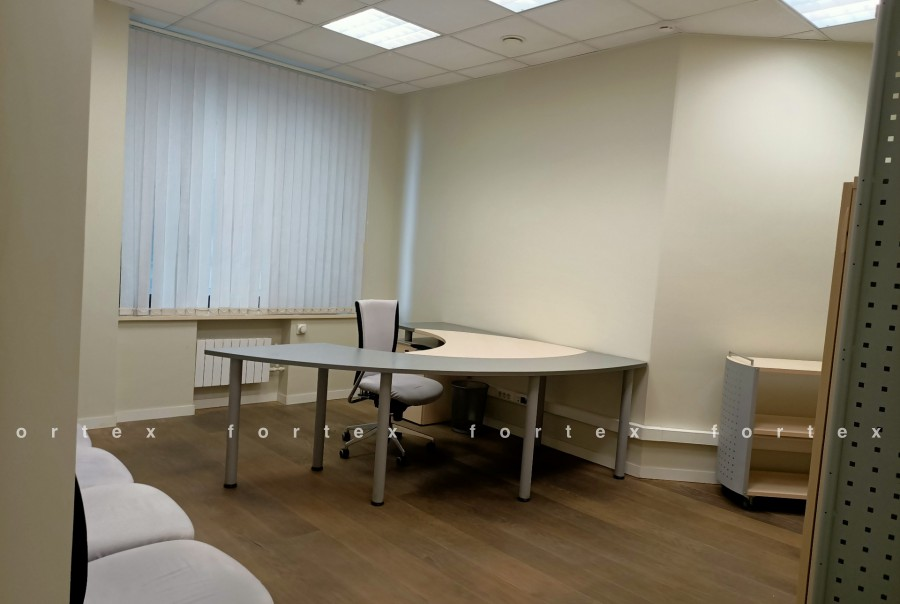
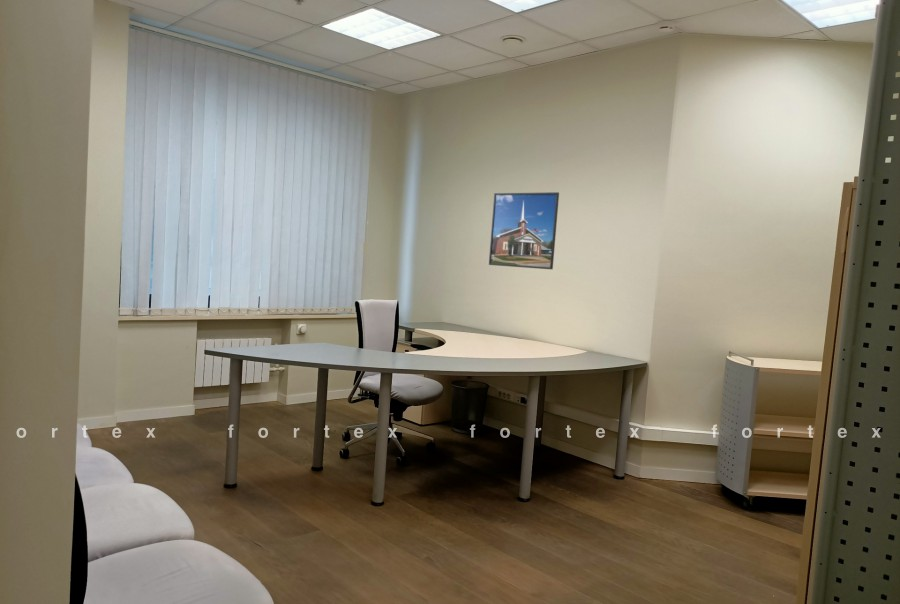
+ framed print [488,191,560,270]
